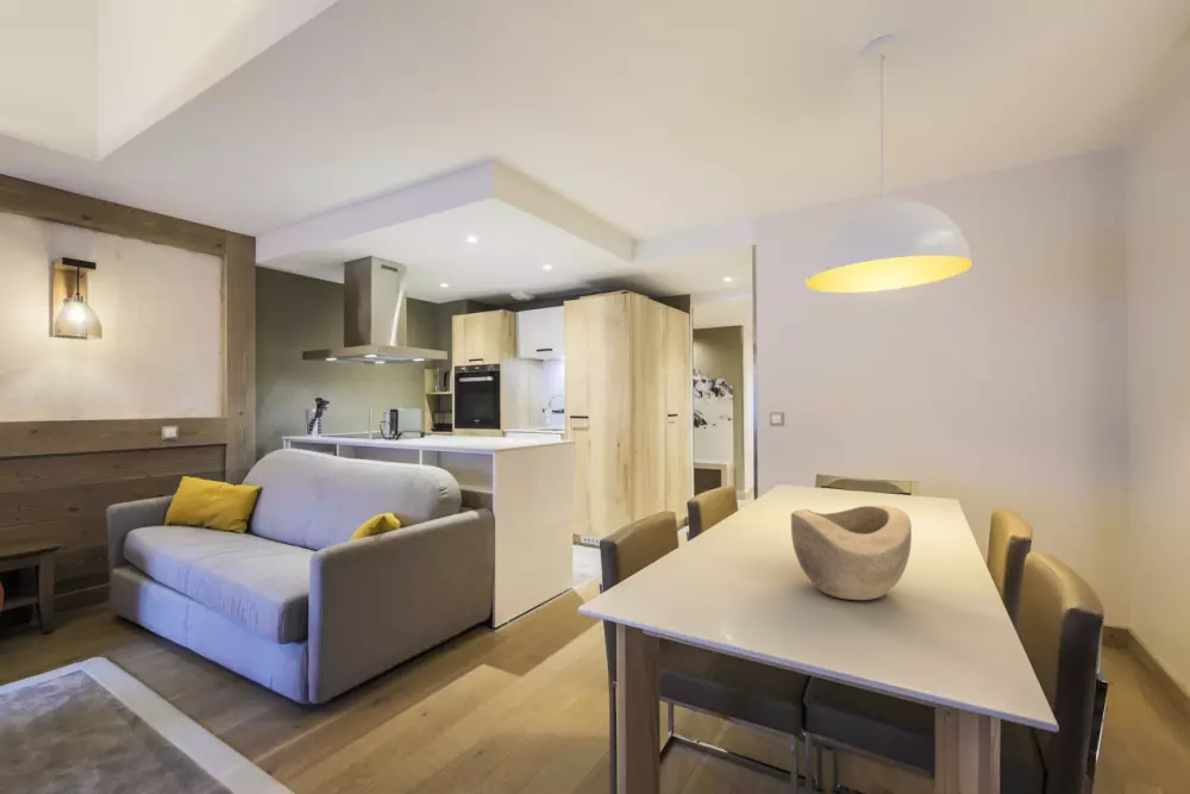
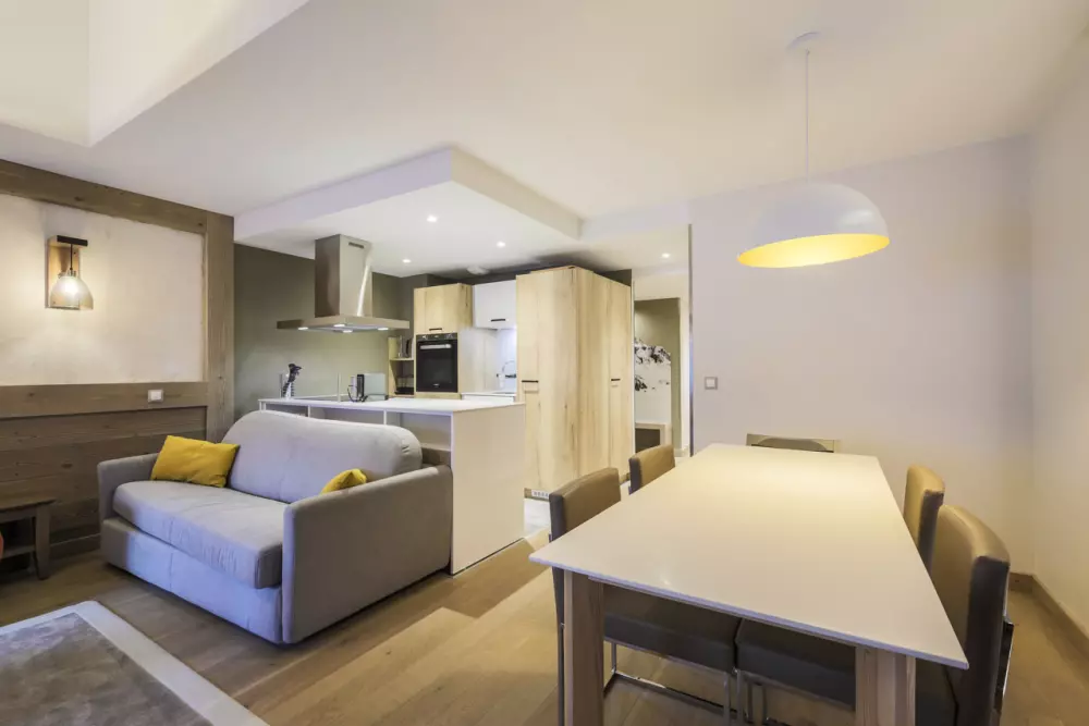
- decorative bowl [790,504,913,601]
